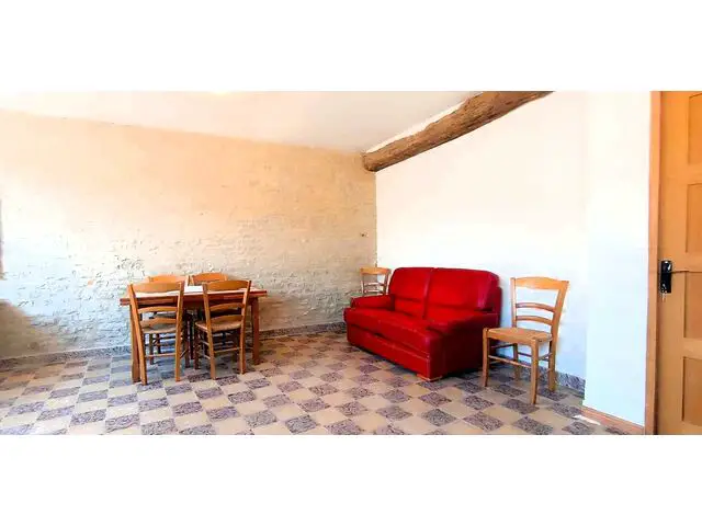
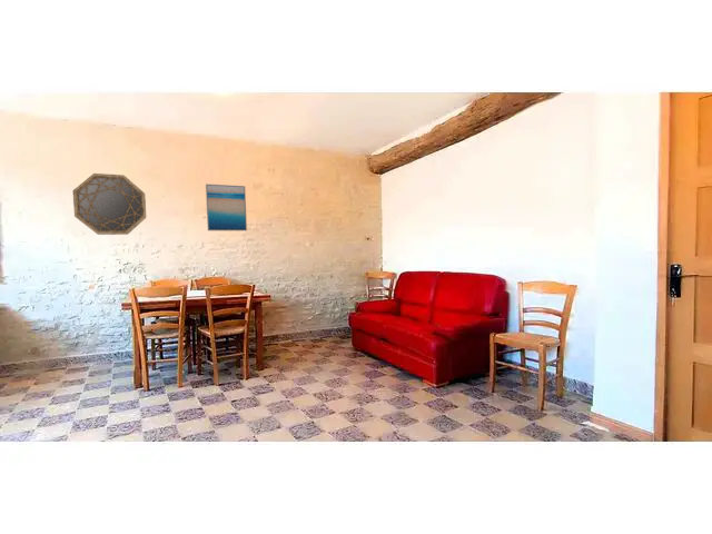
+ home mirror [72,172,147,236]
+ wall art [205,184,248,231]
